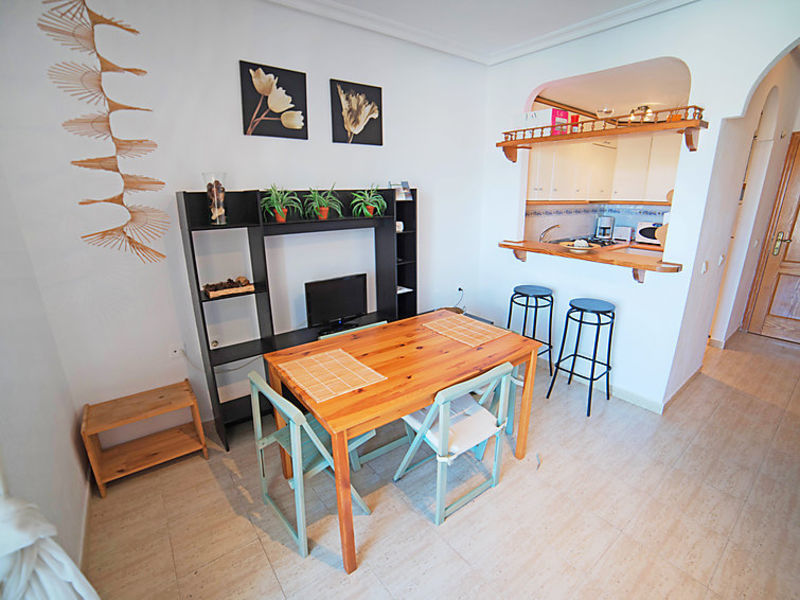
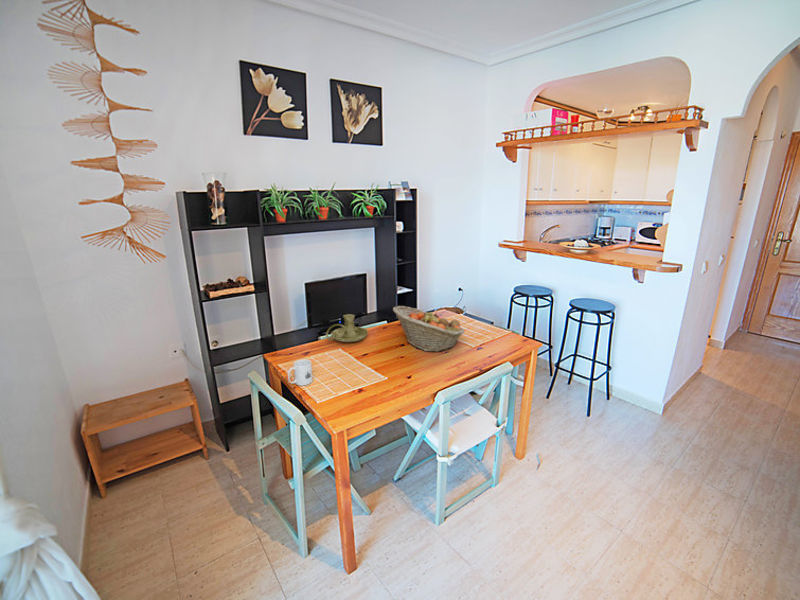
+ fruit basket [392,305,466,353]
+ candle holder [325,313,369,343]
+ mug [287,358,314,387]
